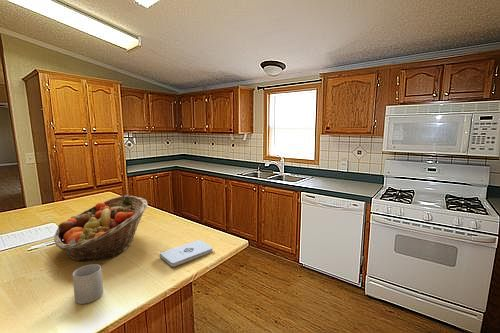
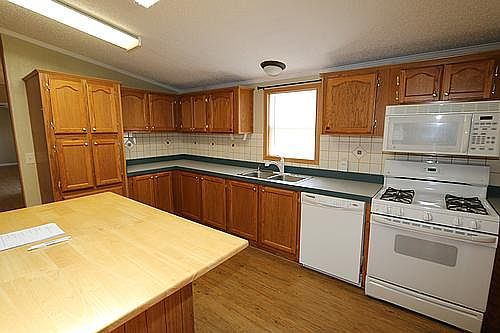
- notepad [159,239,214,267]
- fruit basket [53,195,148,263]
- mug [72,263,104,305]
